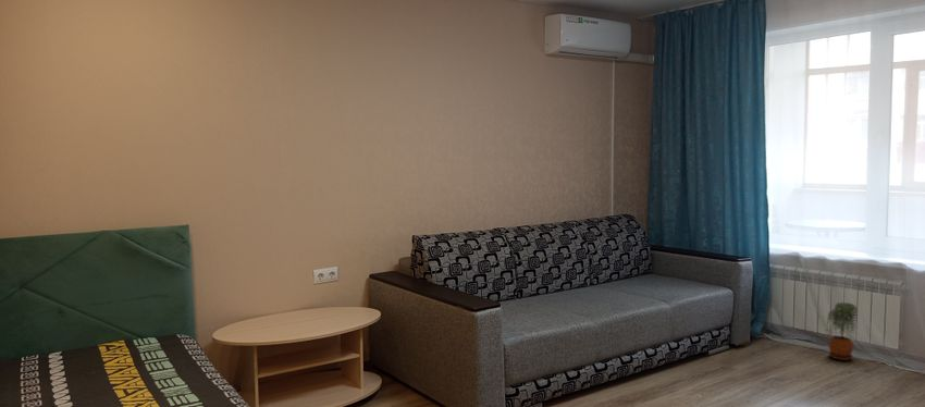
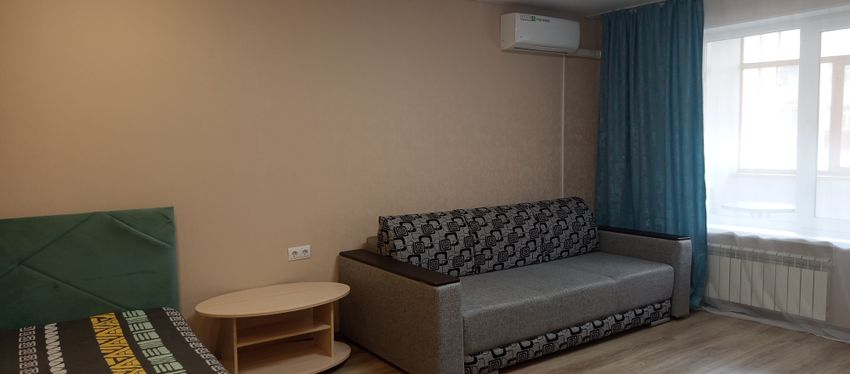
- potted plant [825,301,859,361]
